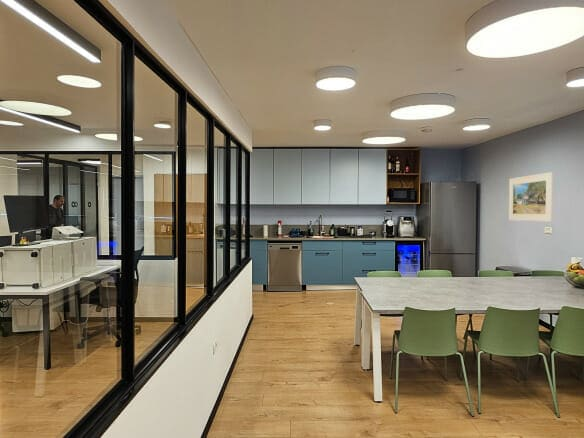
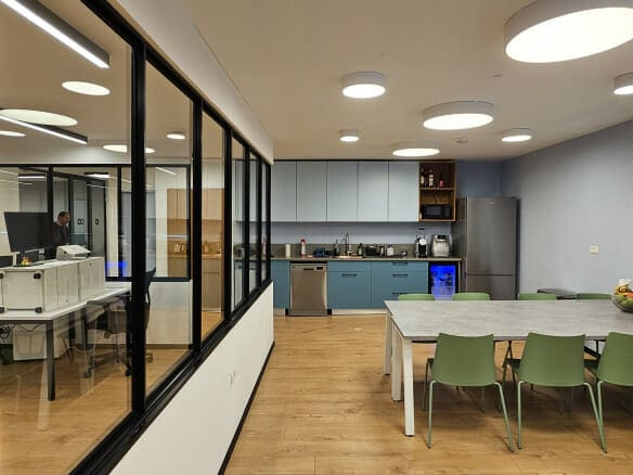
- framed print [508,171,554,223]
